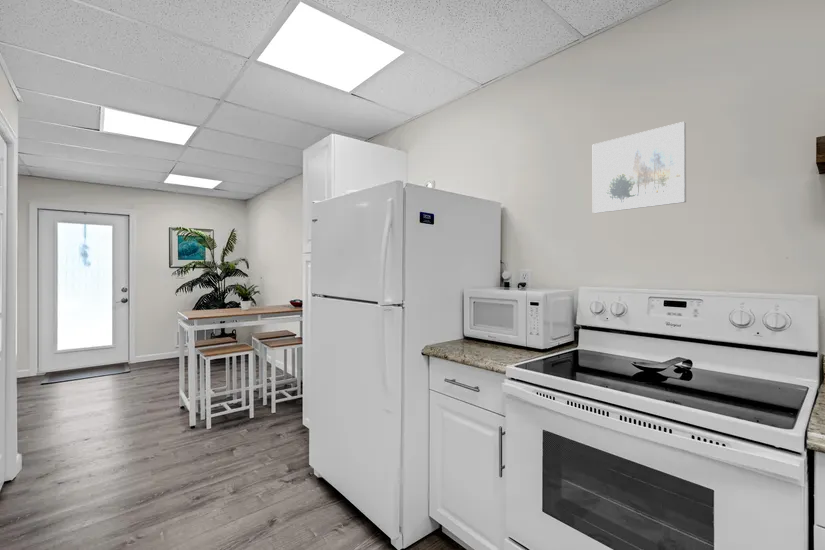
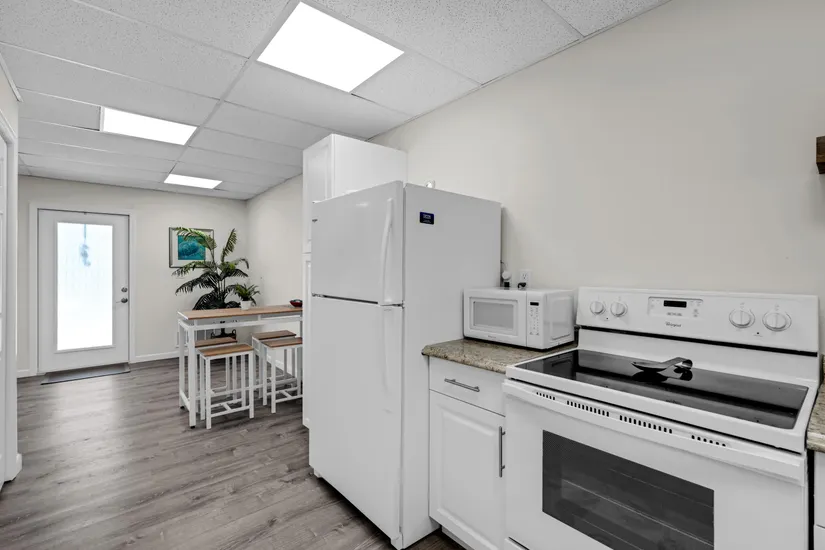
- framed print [592,121,687,214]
